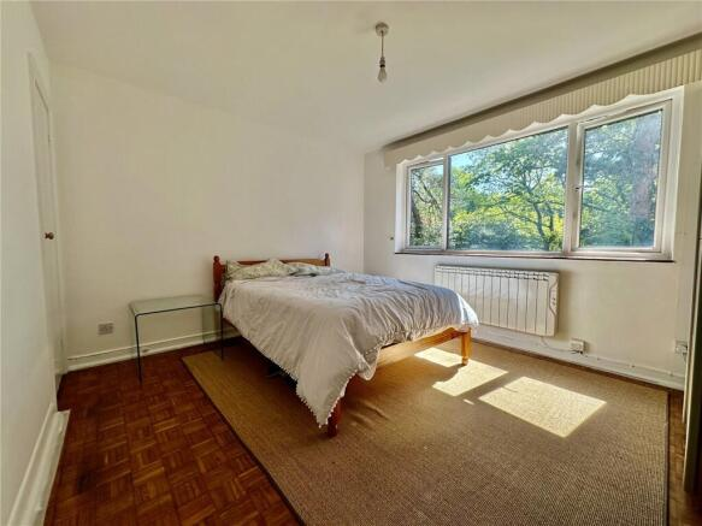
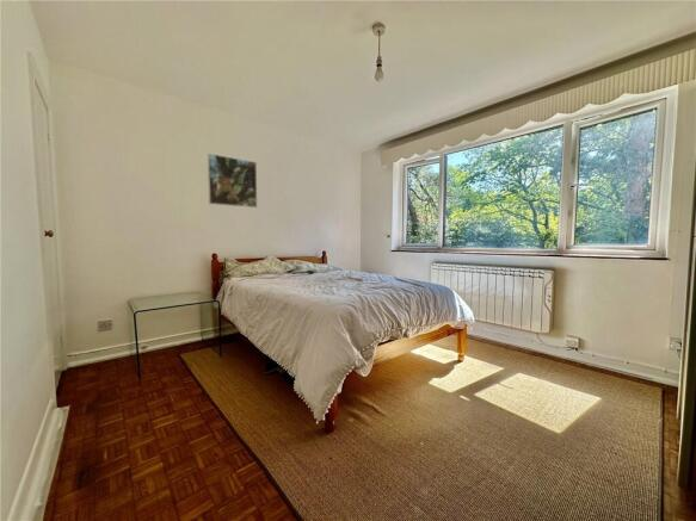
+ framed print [207,153,258,209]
